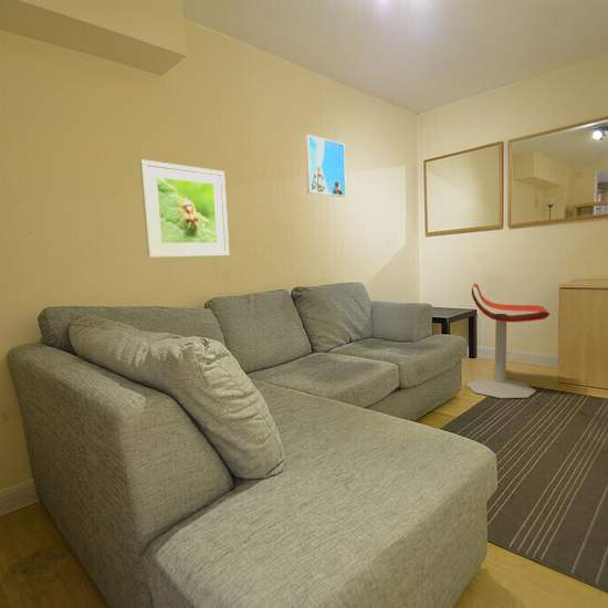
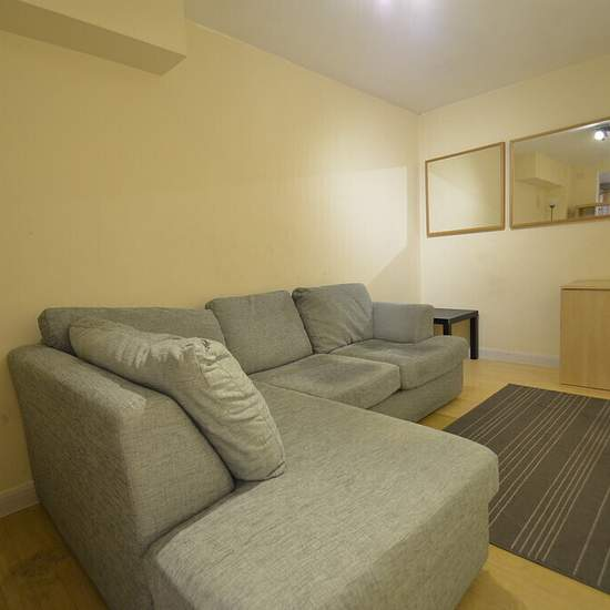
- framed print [138,158,230,259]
- stool [465,283,551,399]
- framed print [304,134,347,198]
